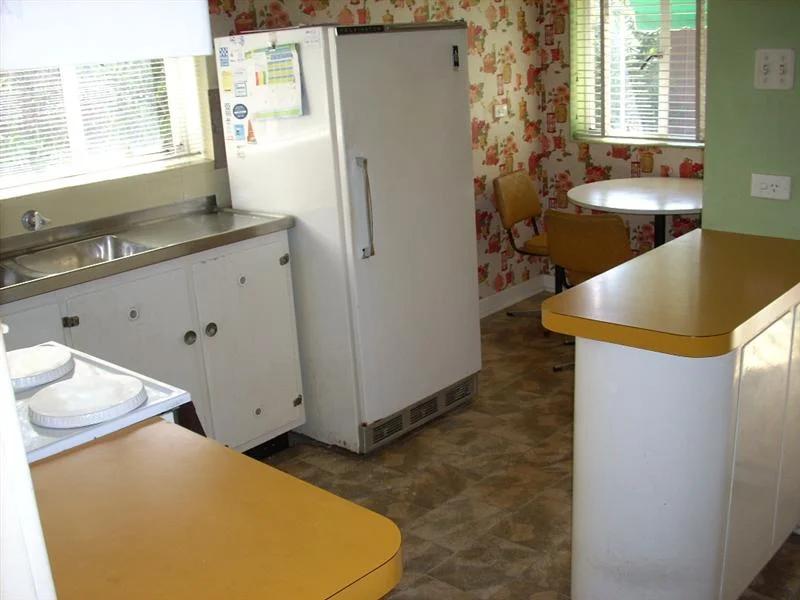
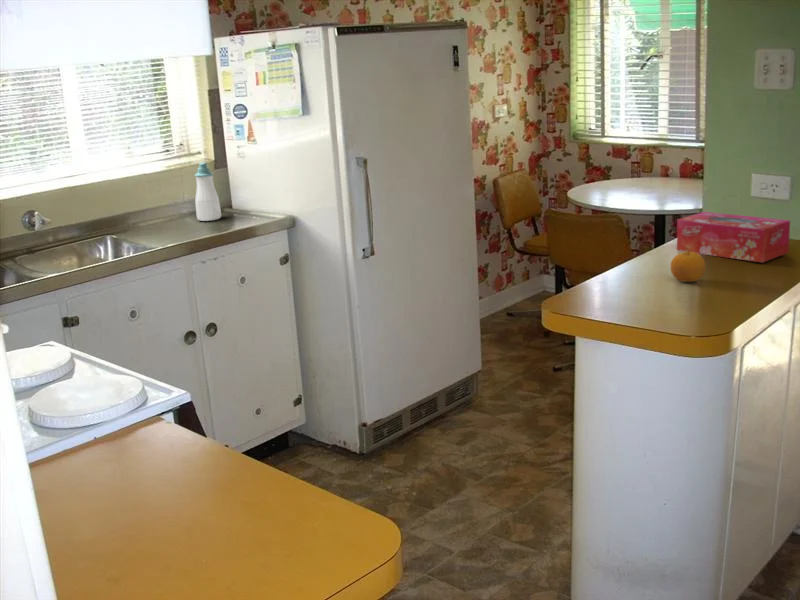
+ tissue box [676,211,791,264]
+ fruit [670,247,707,283]
+ soap bottle [194,162,222,222]
